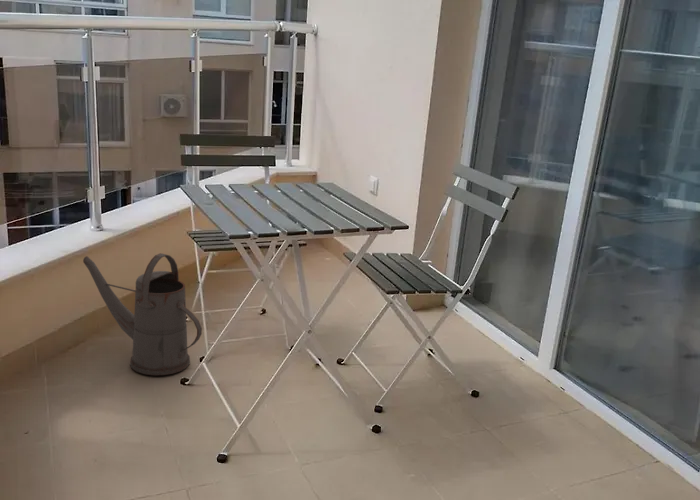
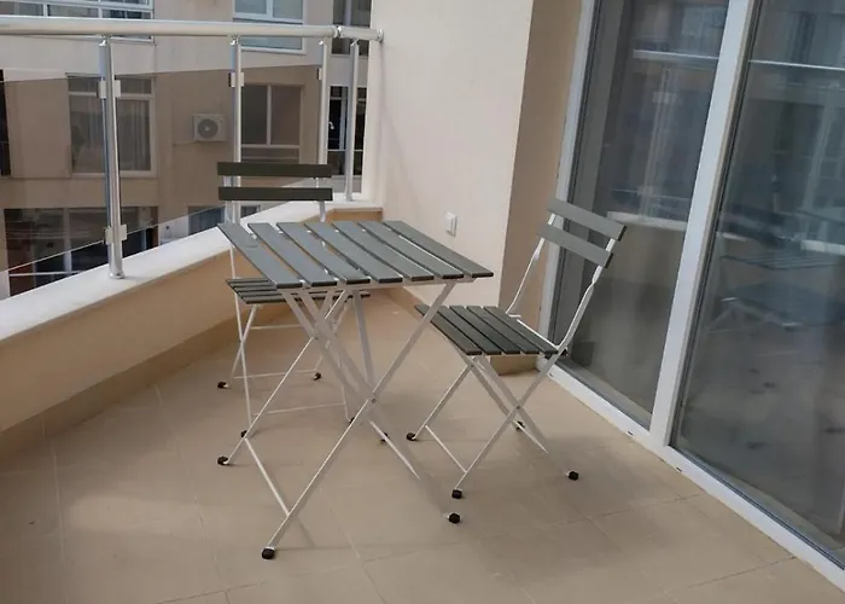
- watering can [82,252,203,376]
